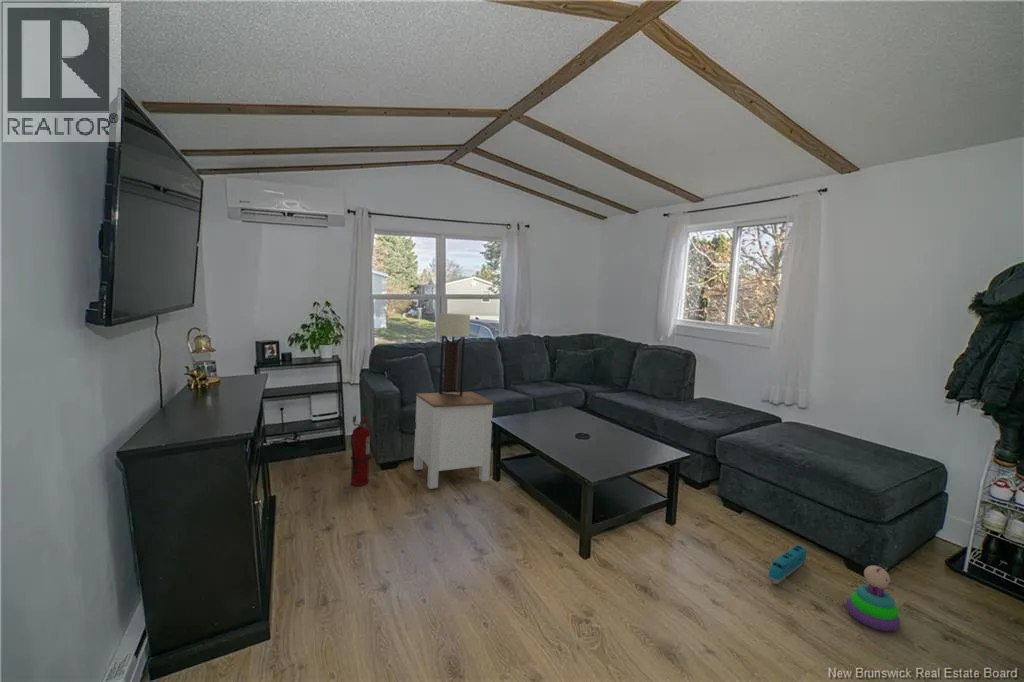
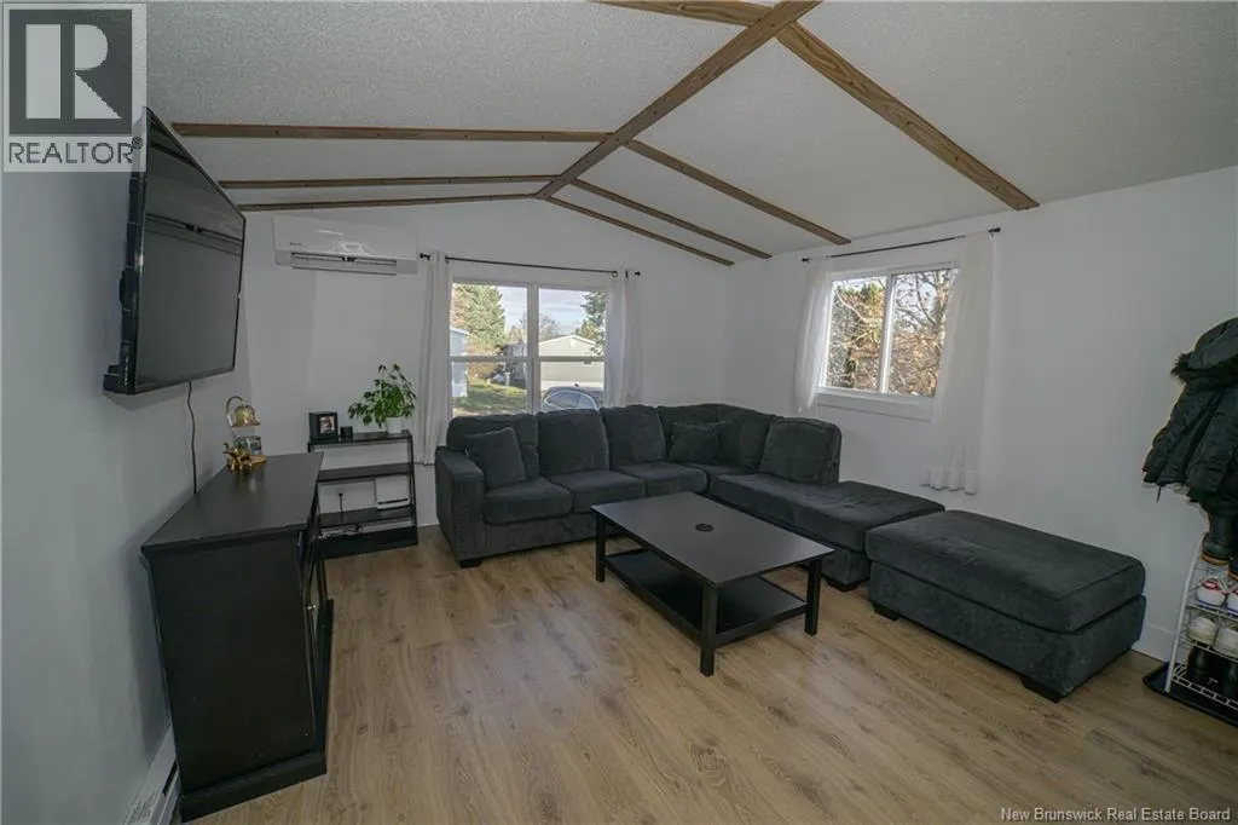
- side table [413,391,497,490]
- toy train [767,544,808,585]
- wall sconce [436,312,471,396]
- fire extinguisher [350,413,371,487]
- stacking toy [845,565,901,632]
